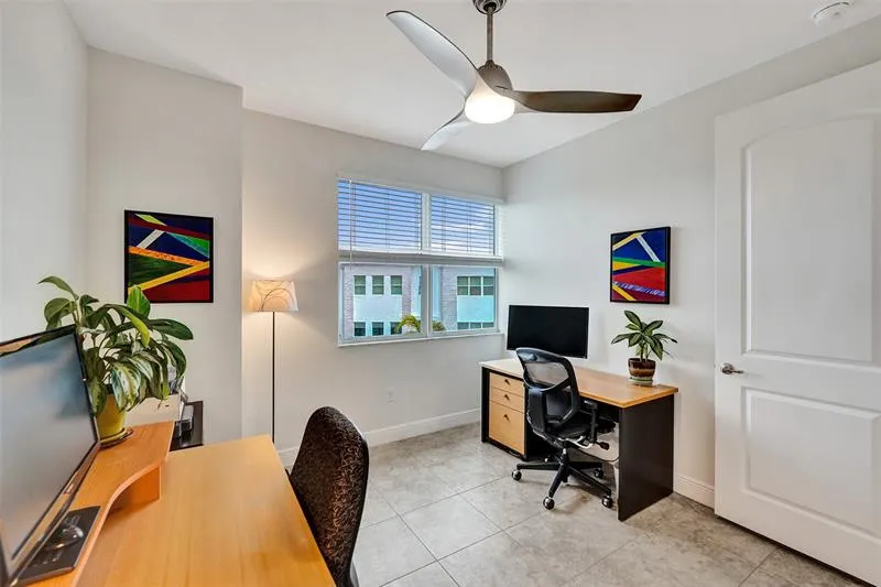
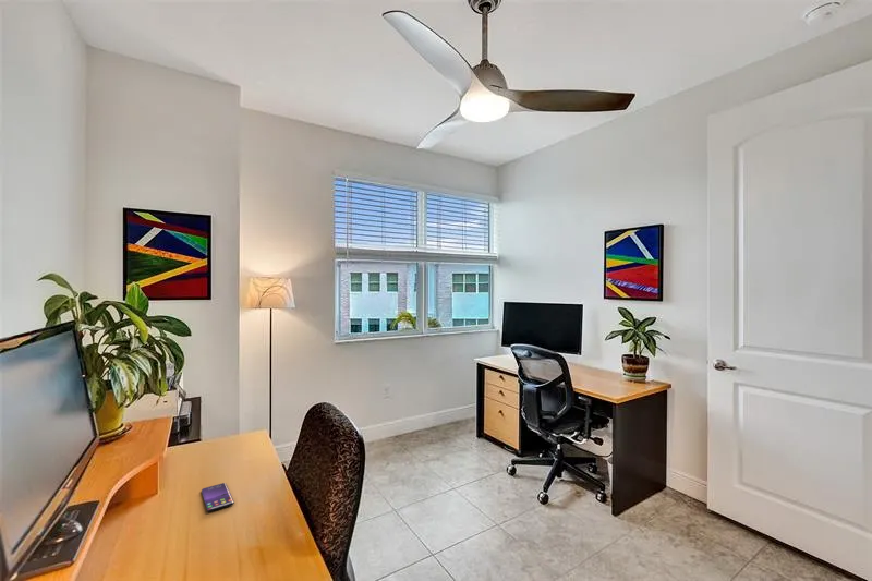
+ smartphone [201,482,235,512]
